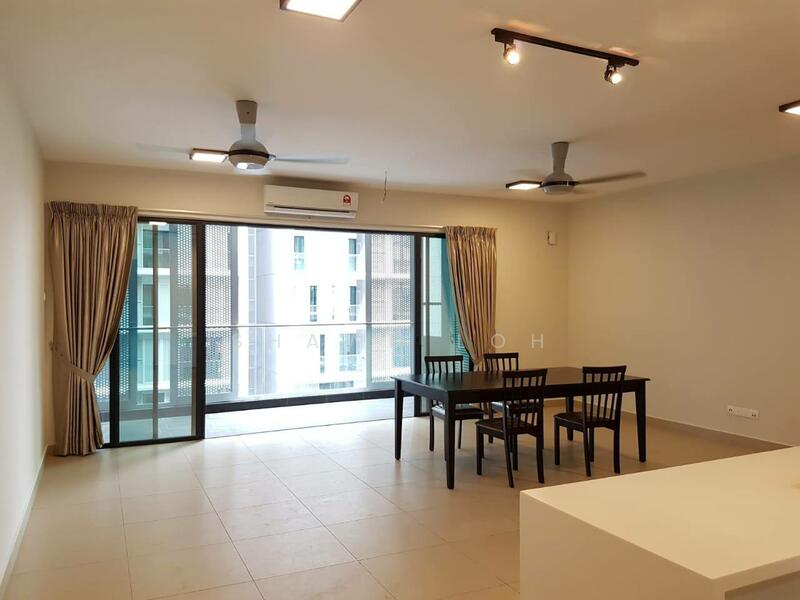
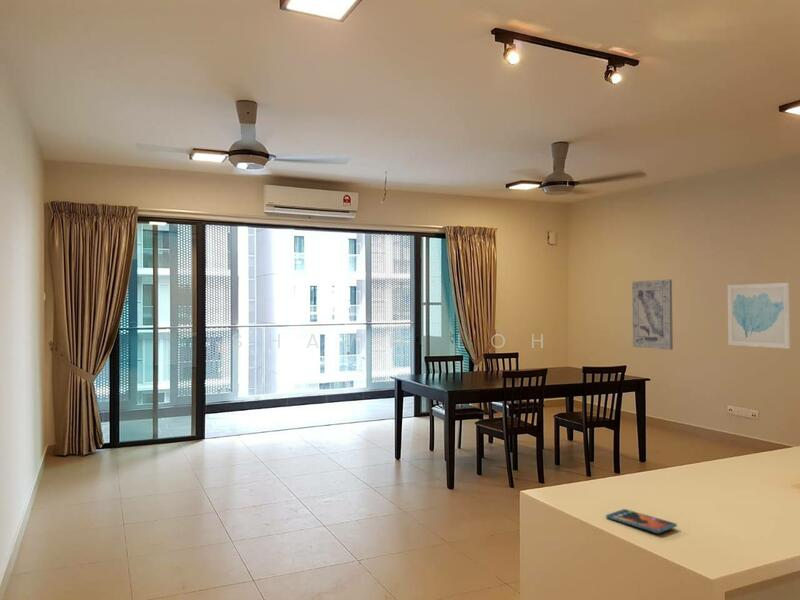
+ wall art [727,282,791,350]
+ wall art [631,279,674,351]
+ smartphone [605,508,678,534]
